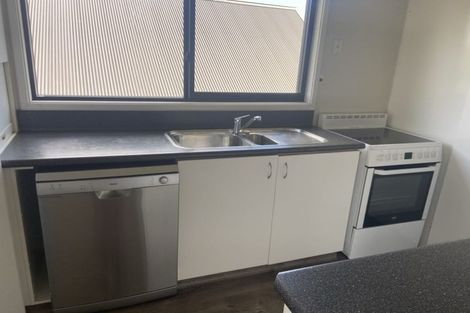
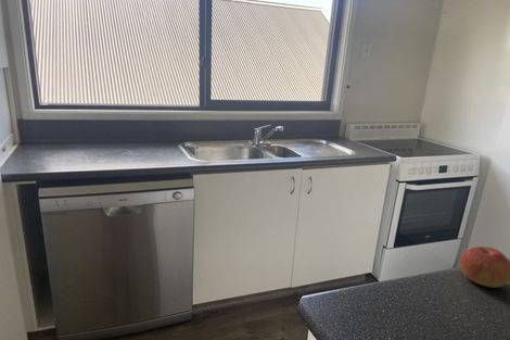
+ apple [459,245,510,289]
